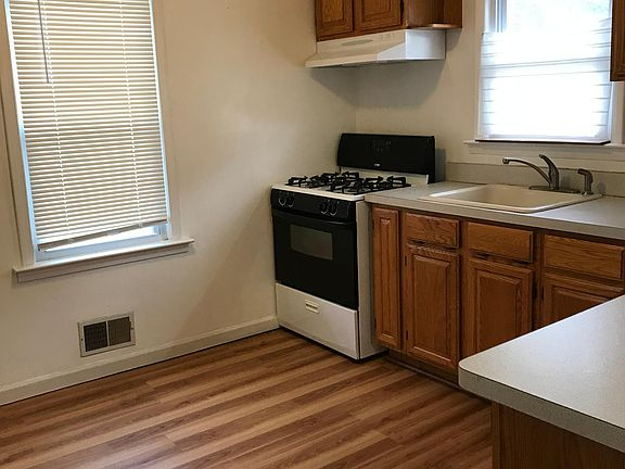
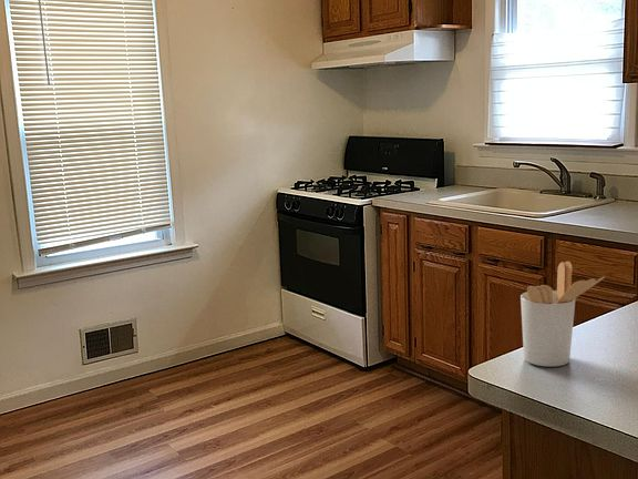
+ utensil holder [519,261,606,368]
